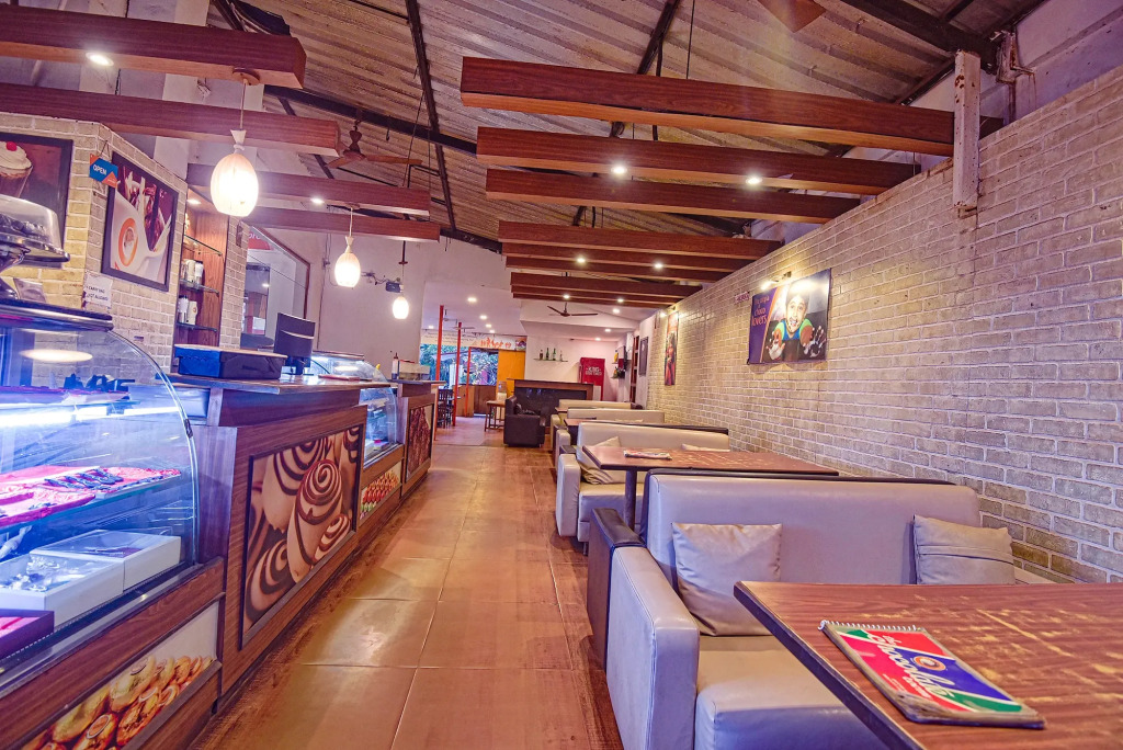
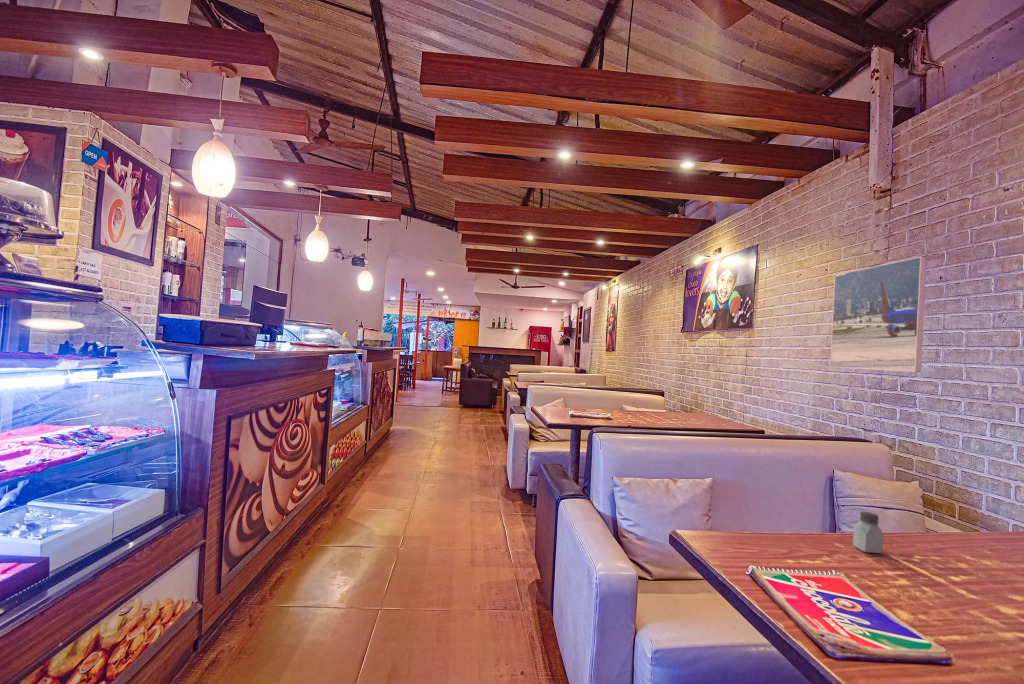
+ saltshaker [852,511,885,554]
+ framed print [829,256,928,373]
